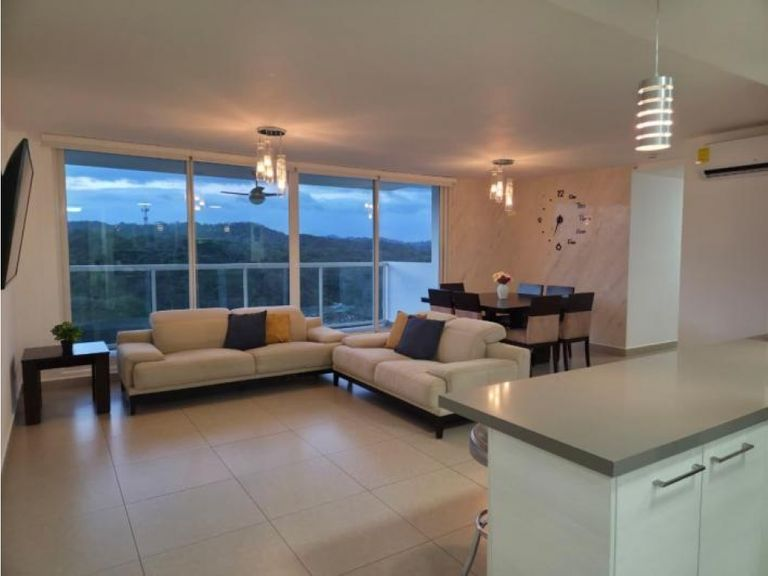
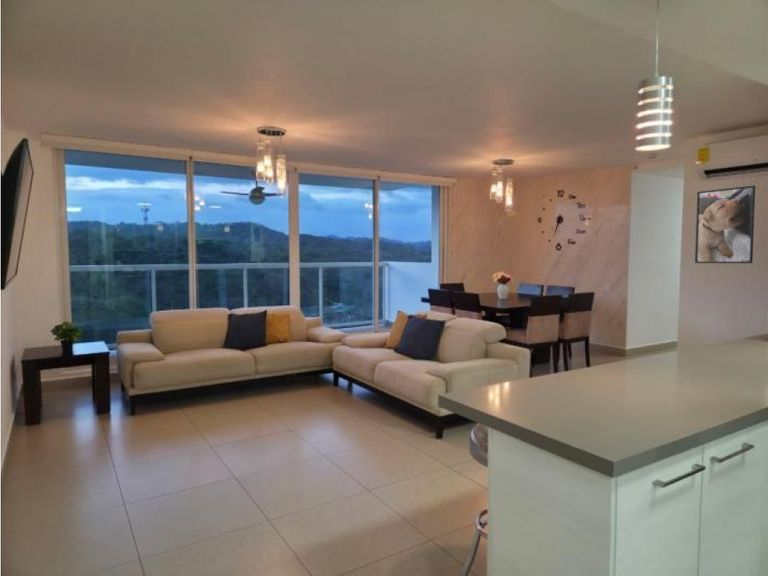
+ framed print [694,185,756,264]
